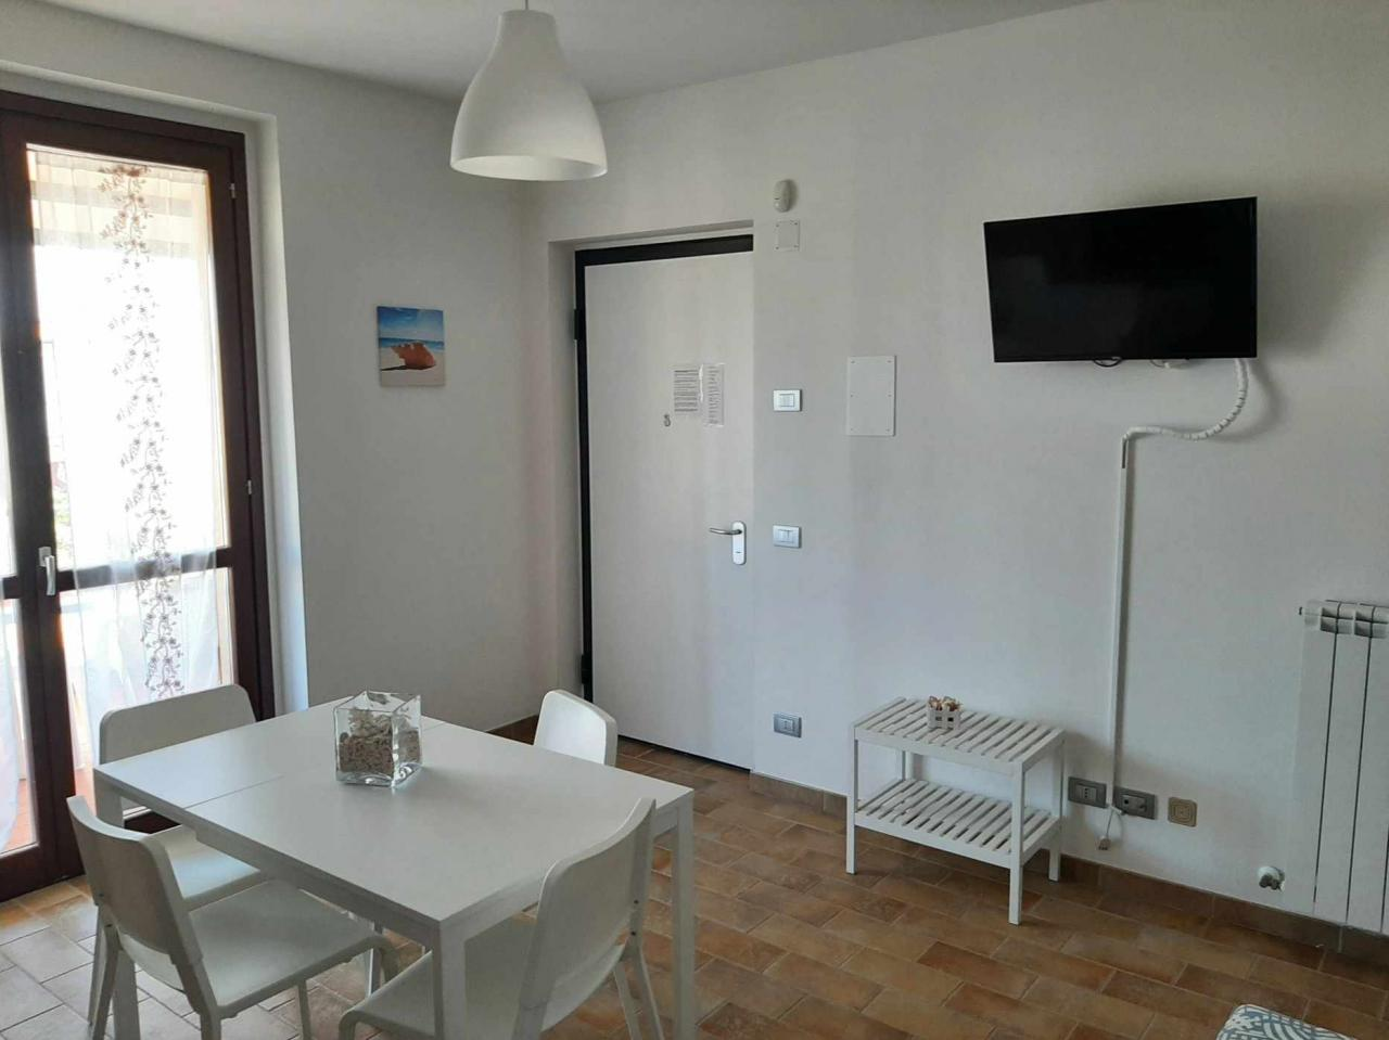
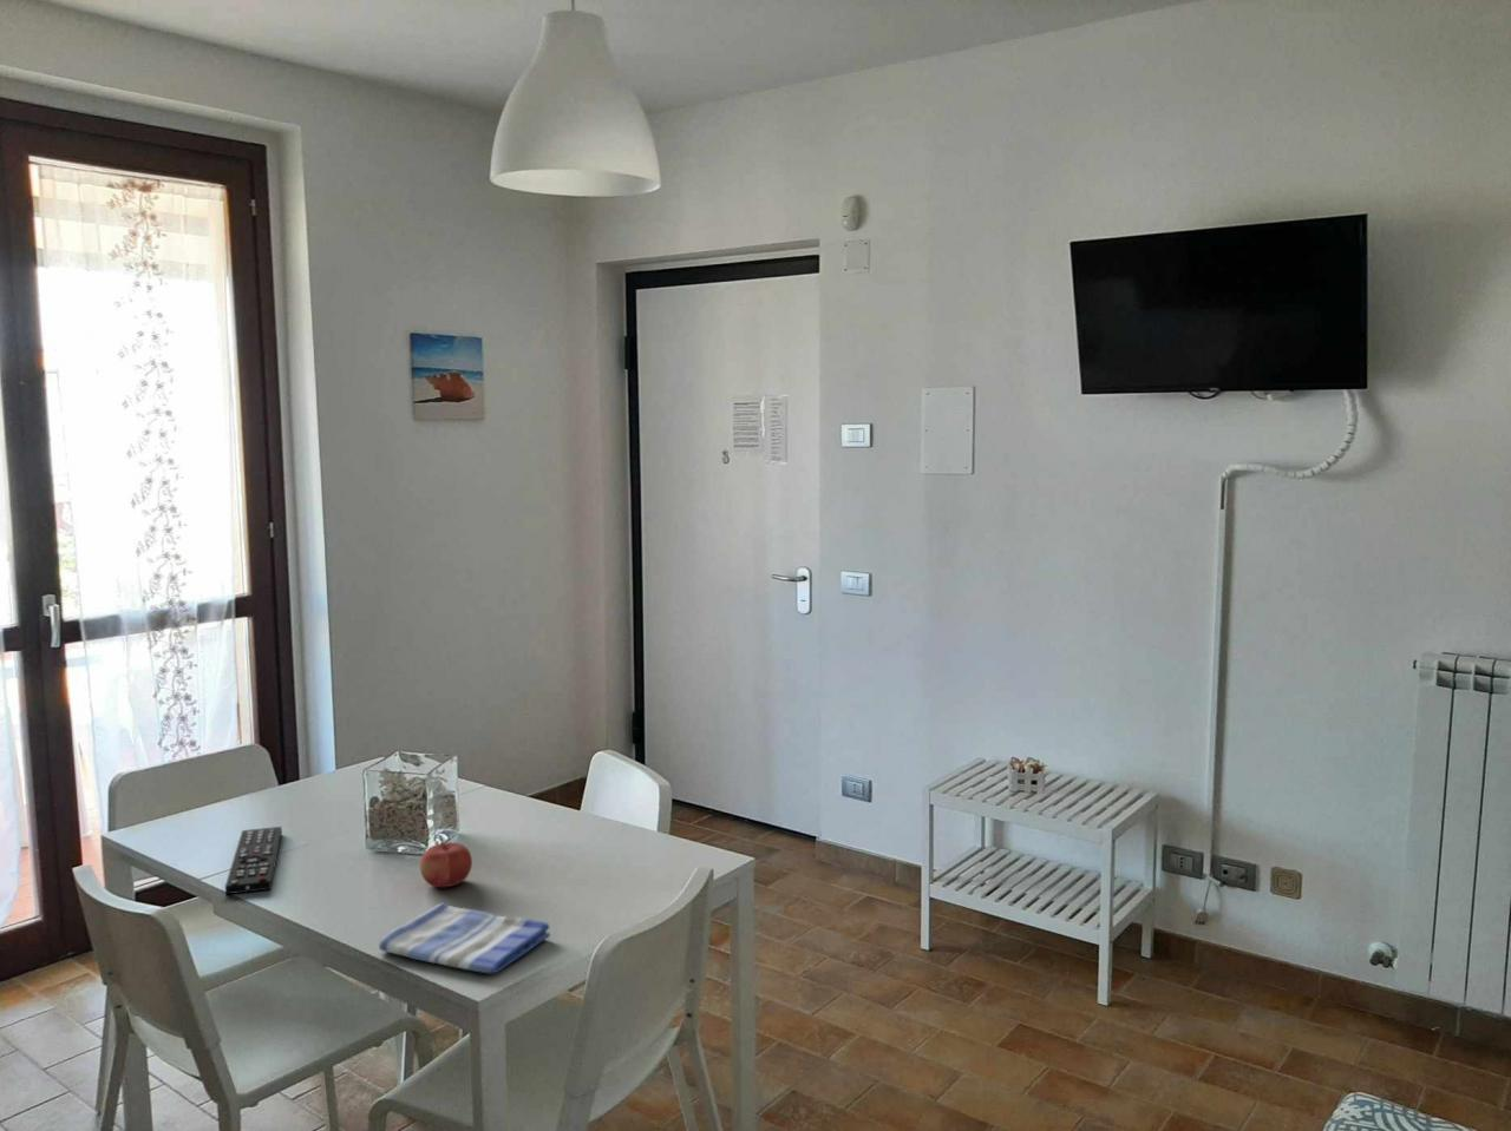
+ remote control [225,826,283,895]
+ dish towel [378,901,552,974]
+ fruit [420,841,473,889]
